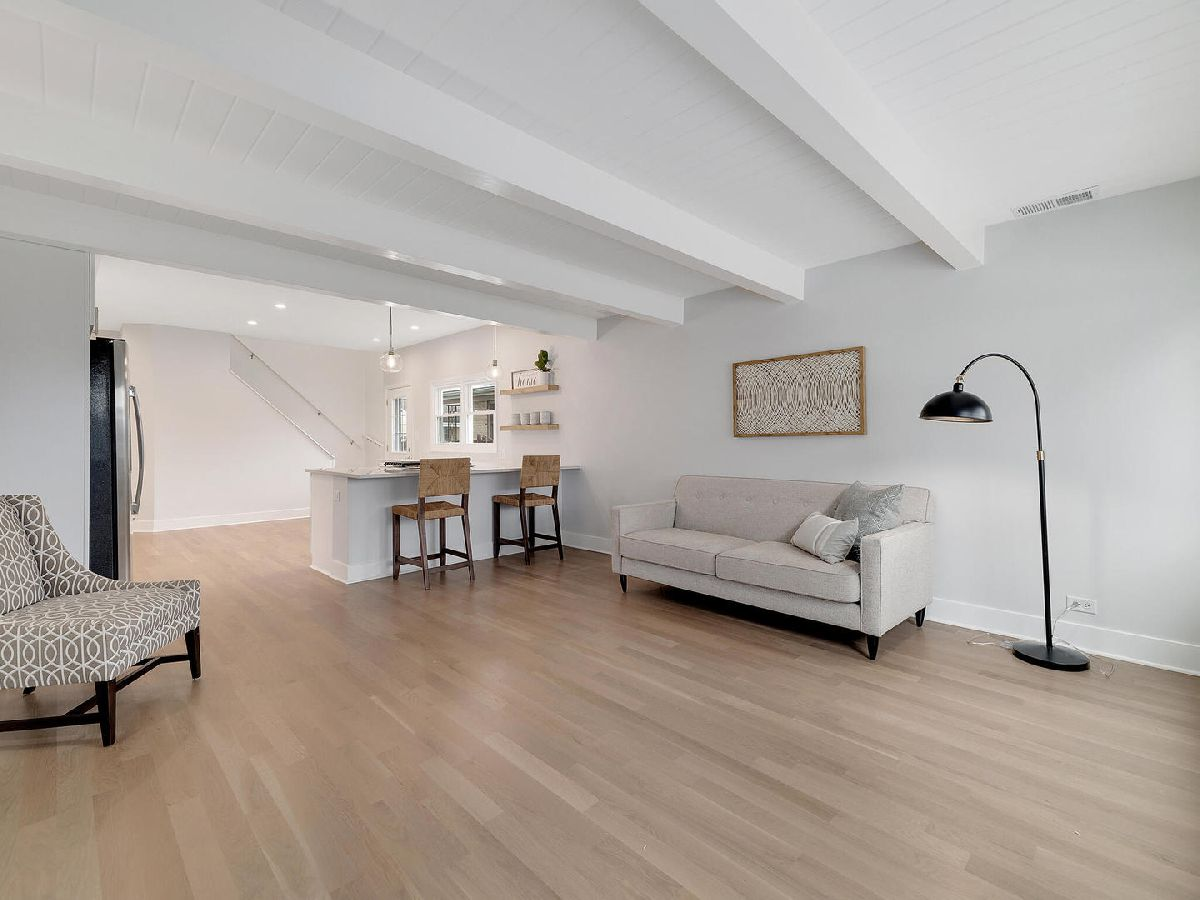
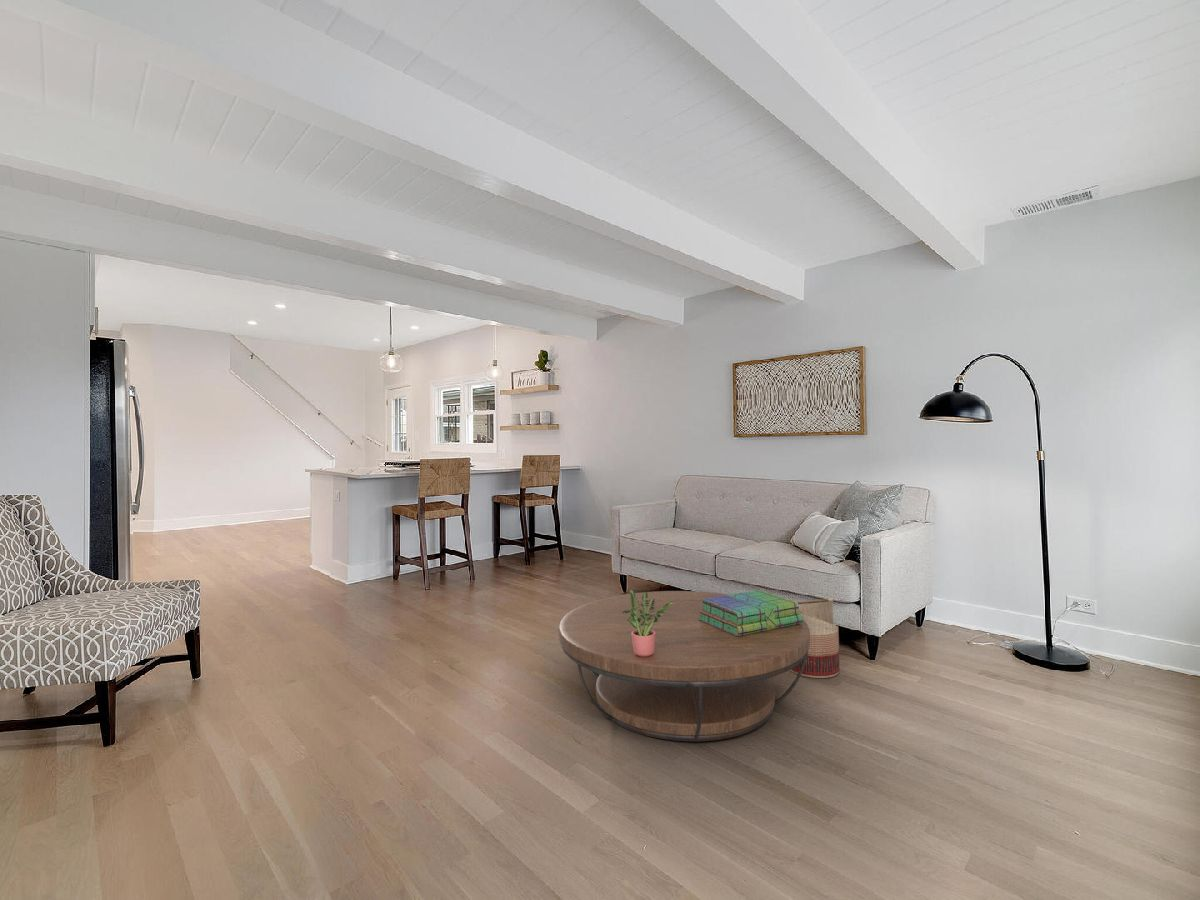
+ potted plant [622,589,673,657]
+ stack of books [698,589,802,636]
+ basket [789,597,841,679]
+ coffee table [558,590,810,742]
